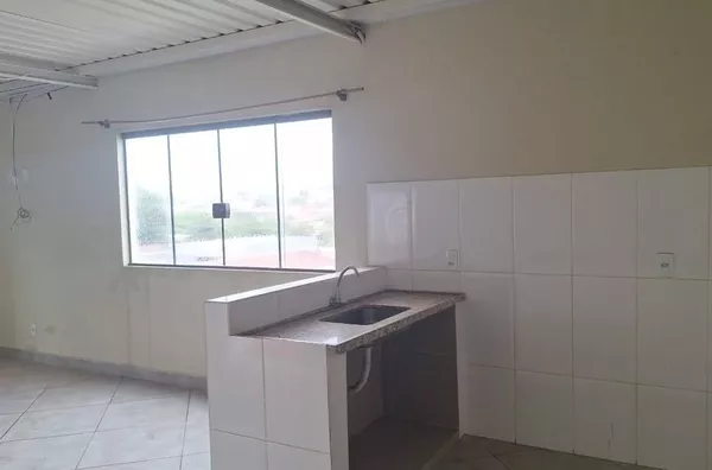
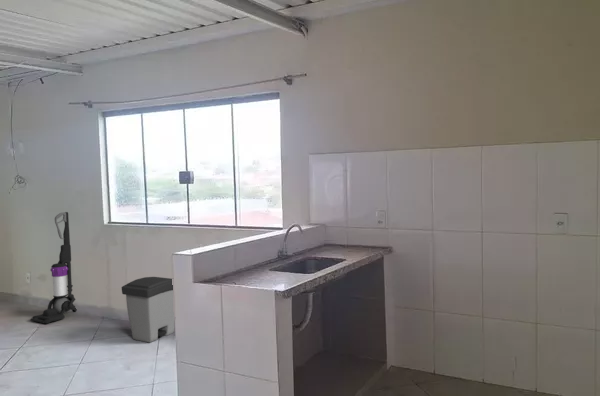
+ vacuum cleaner [30,211,78,325]
+ trash can [121,276,175,343]
